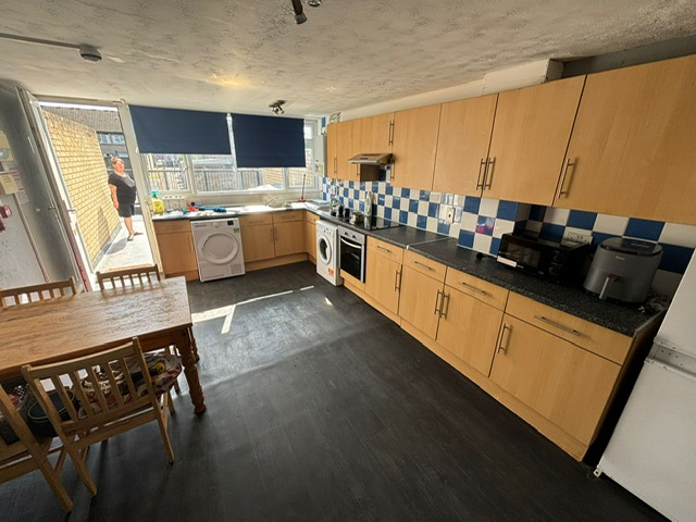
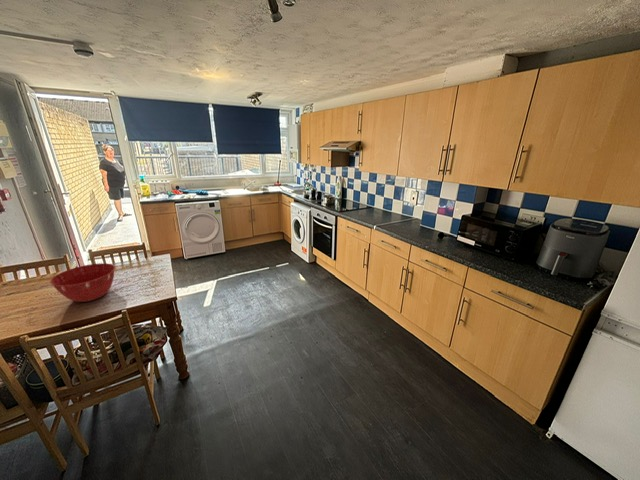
+ mixing bowl [49,262,116,303]
